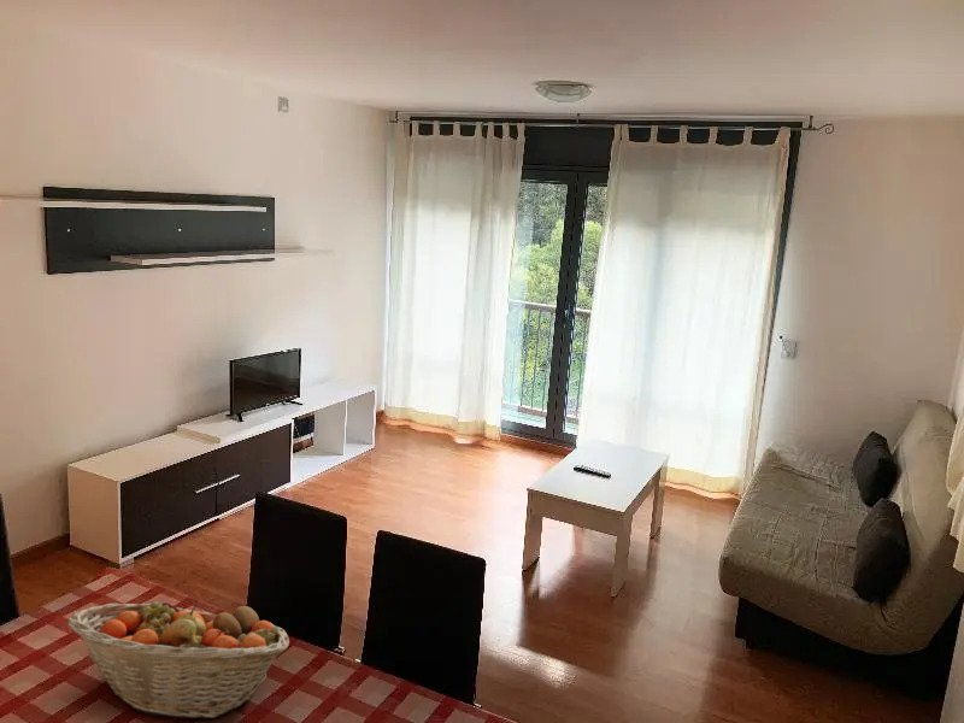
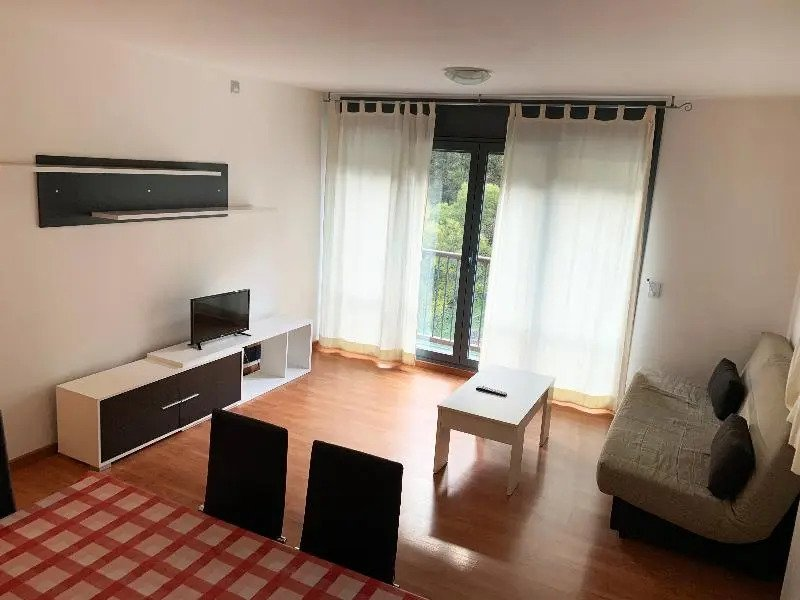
- fruit basket [66,599,290,719]
